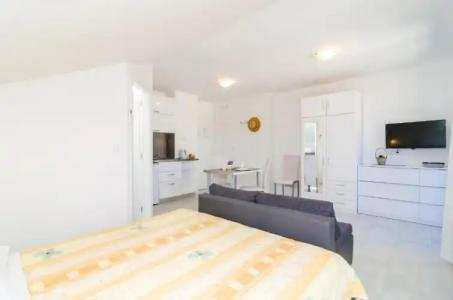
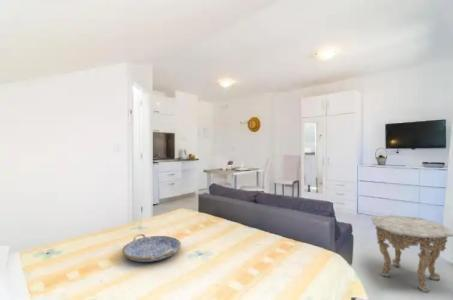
+ side table [370,215,453,293]
+ serving tray [121,233,182,263]
